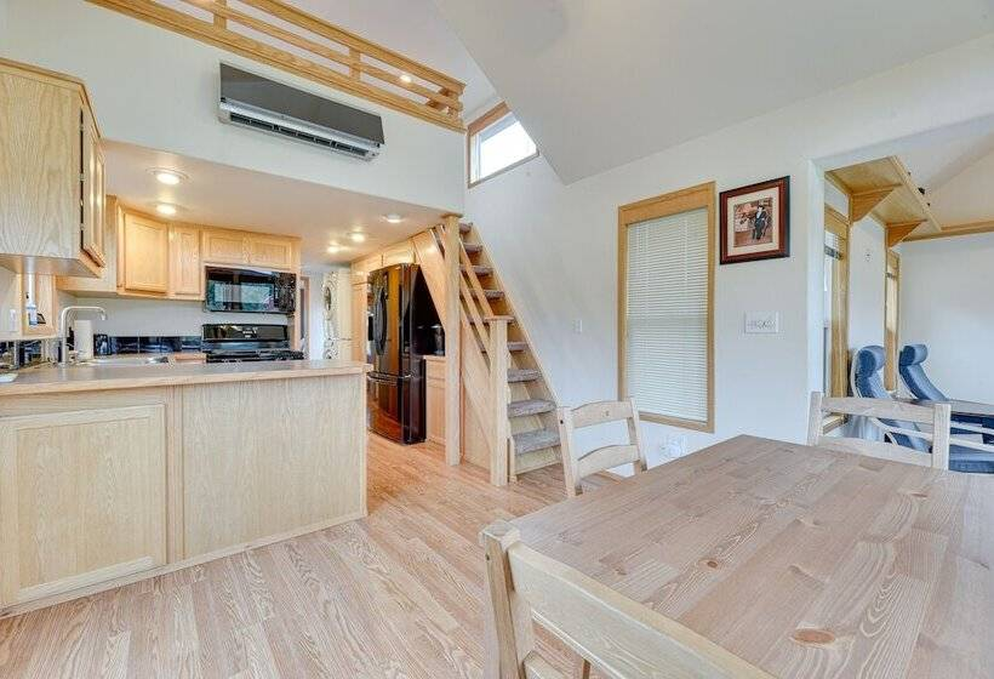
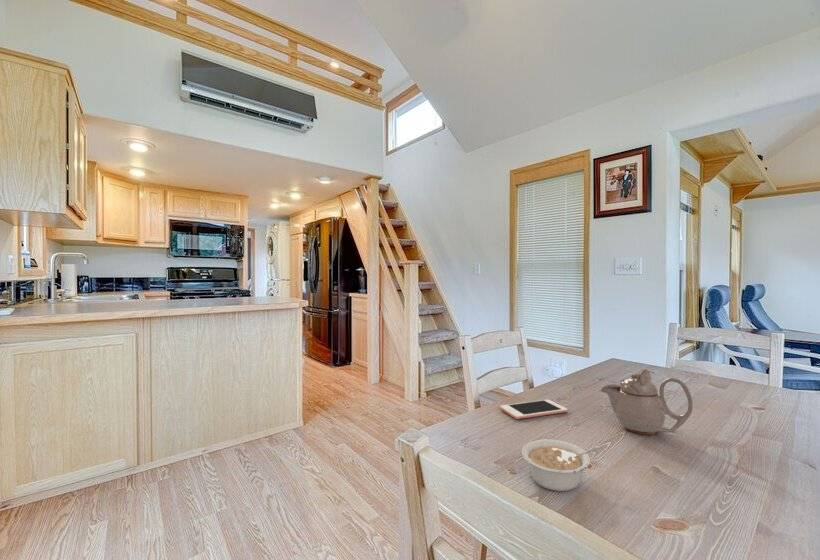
+ legume [521,439,601,492]
+ teapot [600,368,694,436]
+ cell phone [499,399,569,420]
